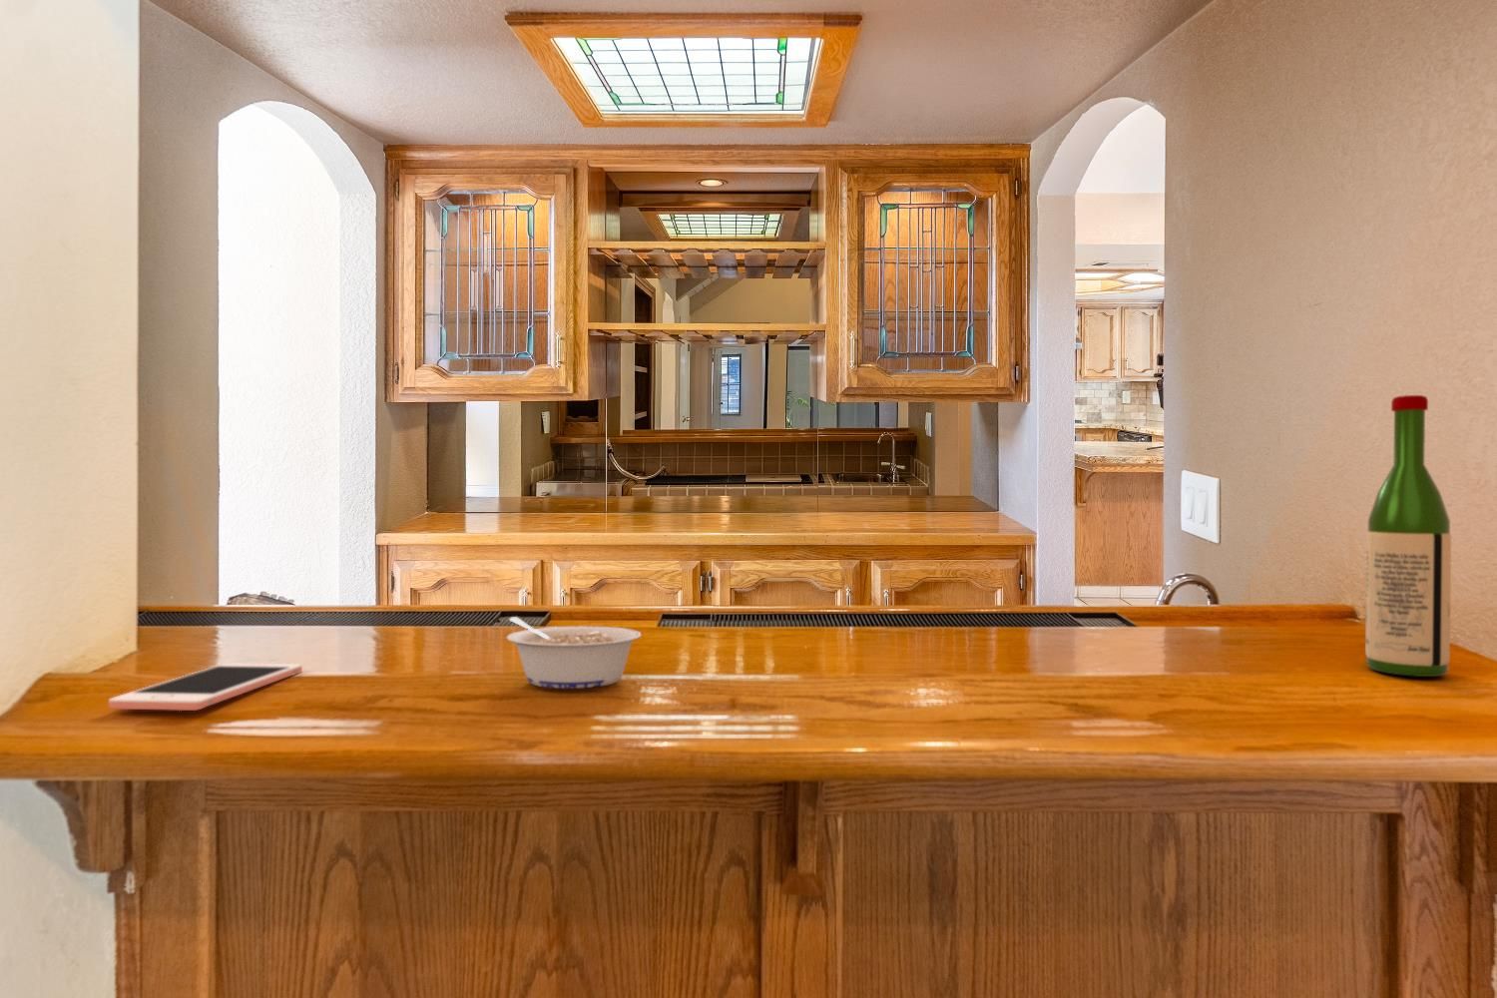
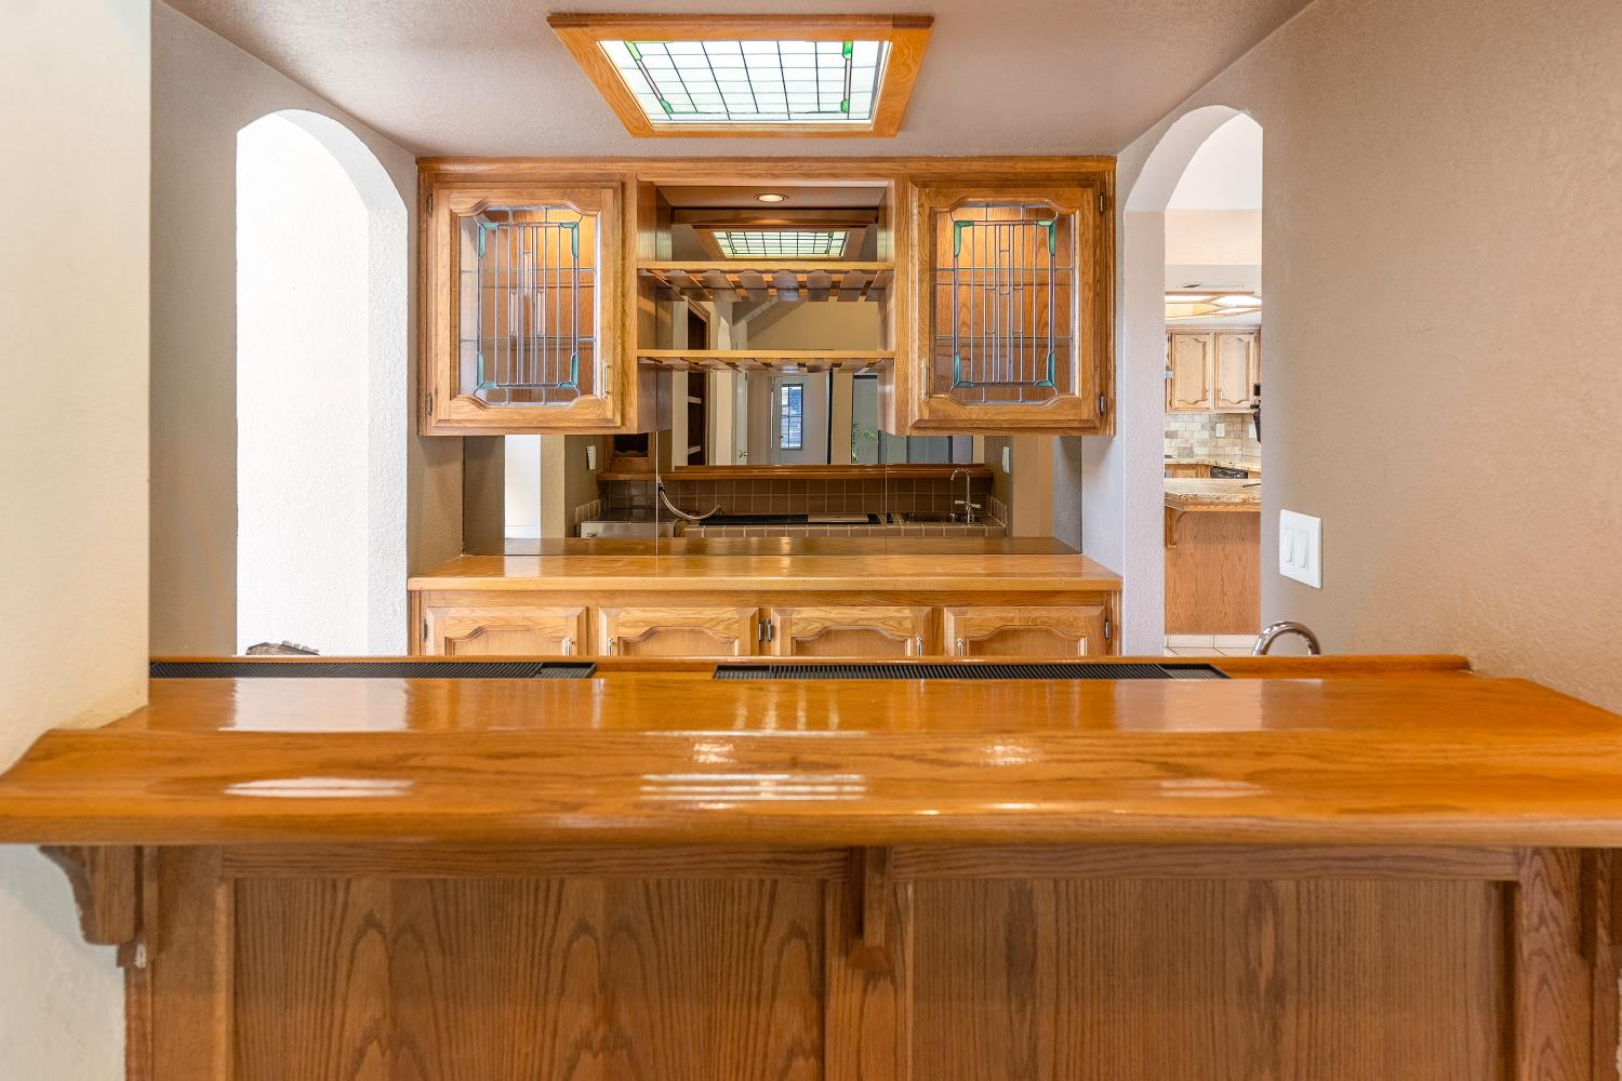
- wine bottle [1364,394,1452,677]
- legume [505,616,643,689]
- cell phone [108,663,303,712]
